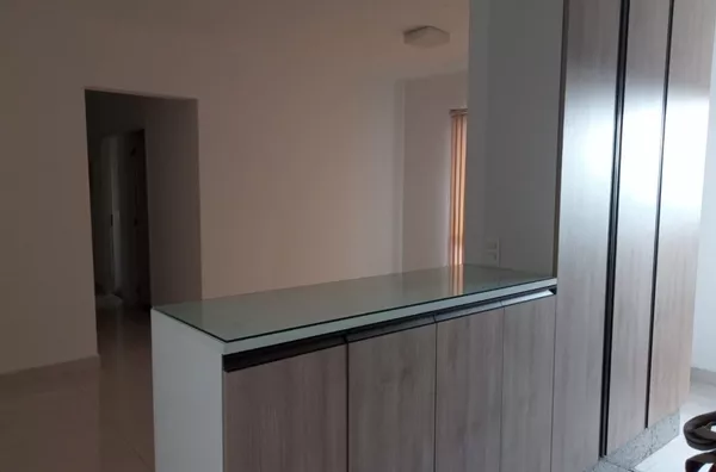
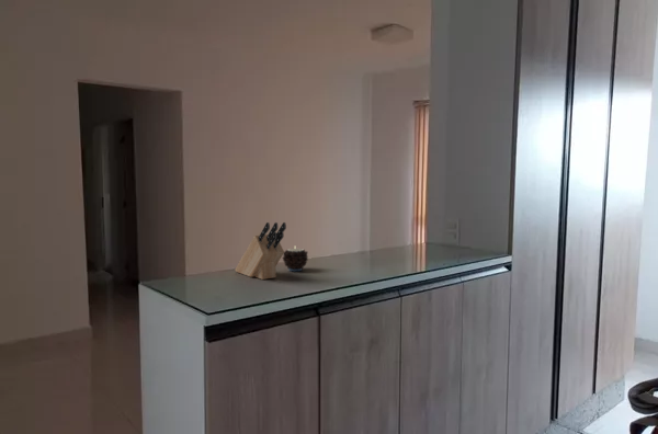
+ knife block [235,221,287,281]
+ candle [282,247,309,272]
